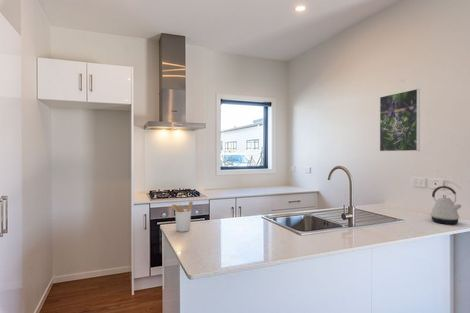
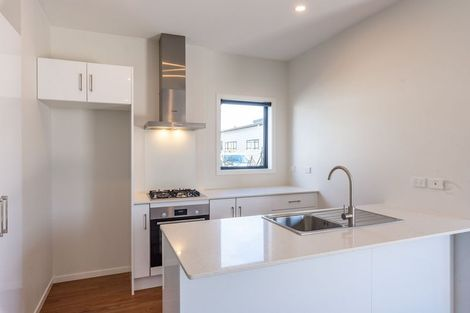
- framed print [379,88,421,152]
- kettle [429,185,463,225]
- utensil holder [171,200,194,233]
